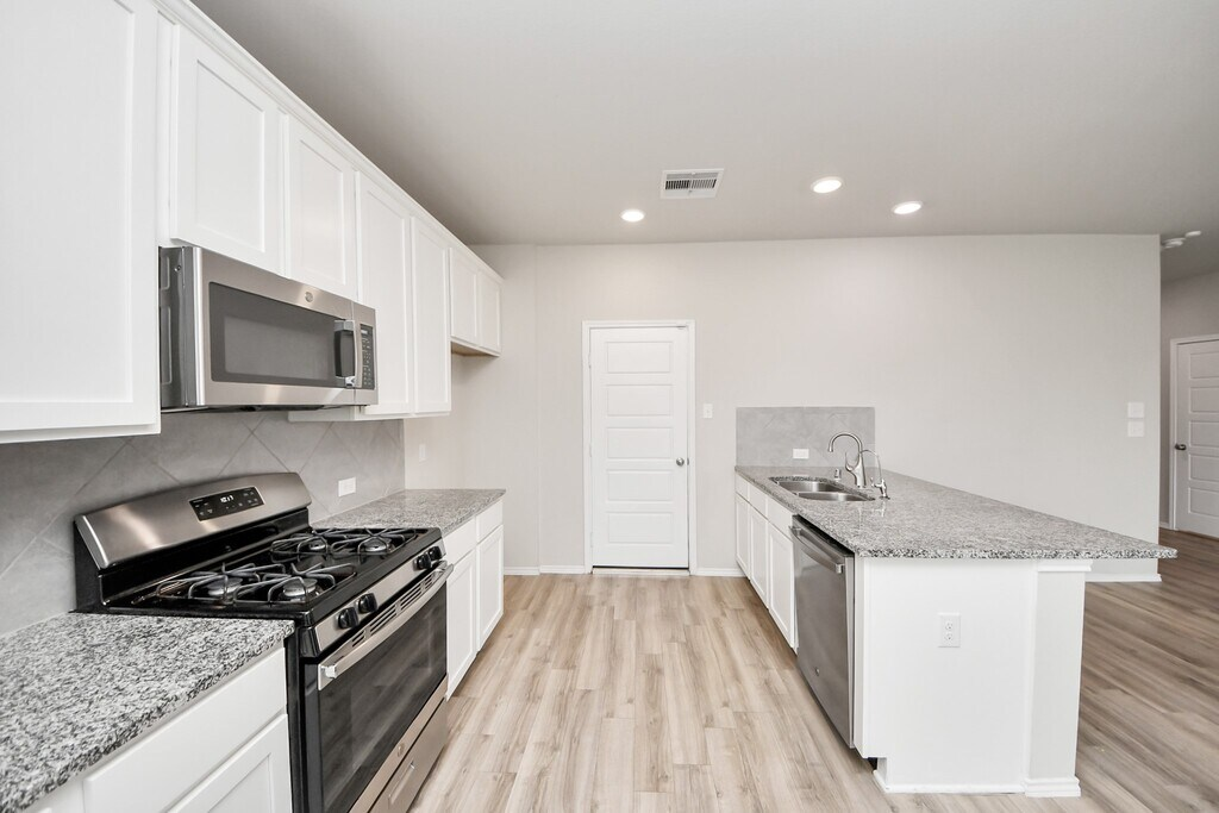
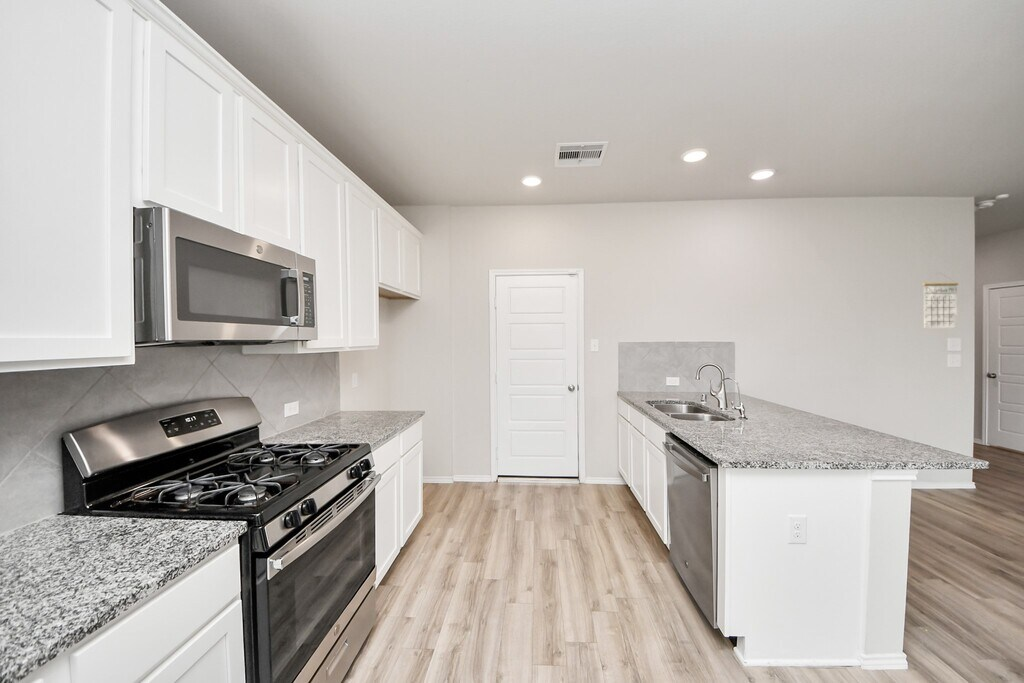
+ calendar [922,272,959,329]
